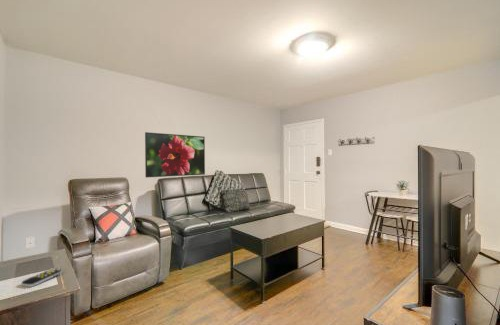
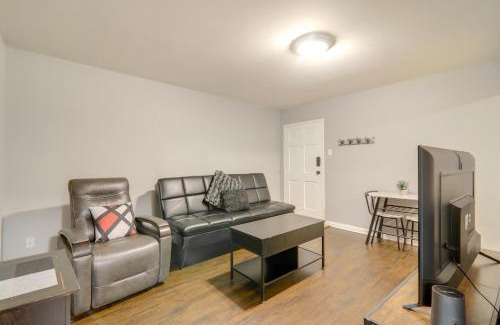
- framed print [144,131,206,178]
- remote control [21,267,62,288]
